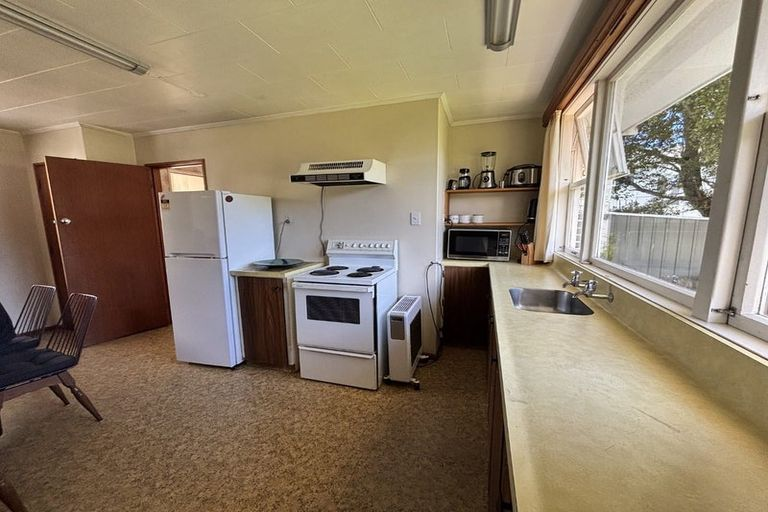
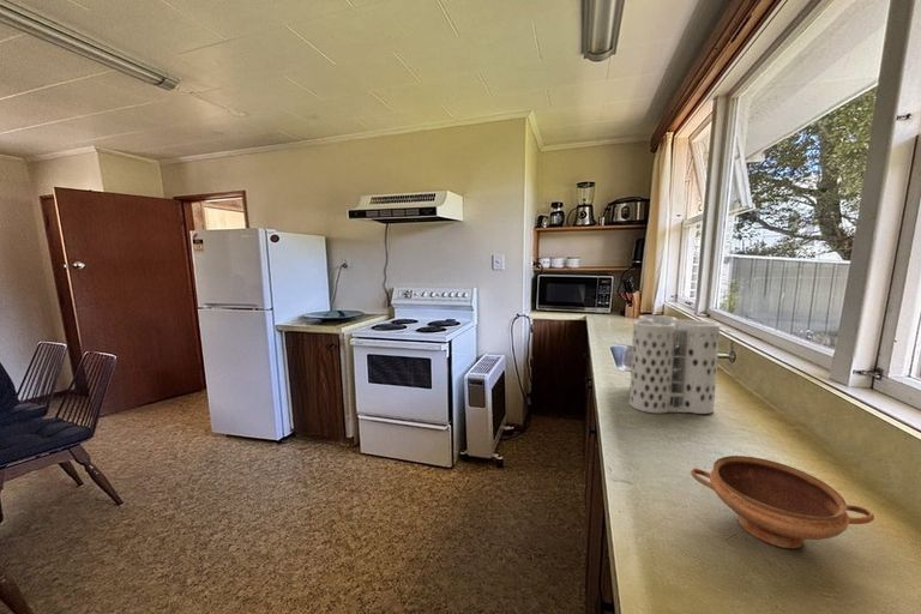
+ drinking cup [690,455,875,549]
+ utensil holder [628,314,722,415]
